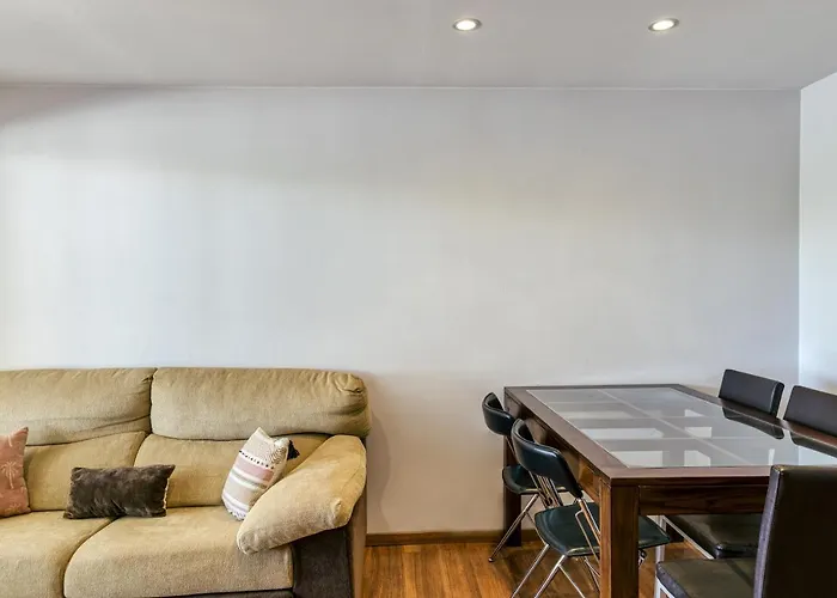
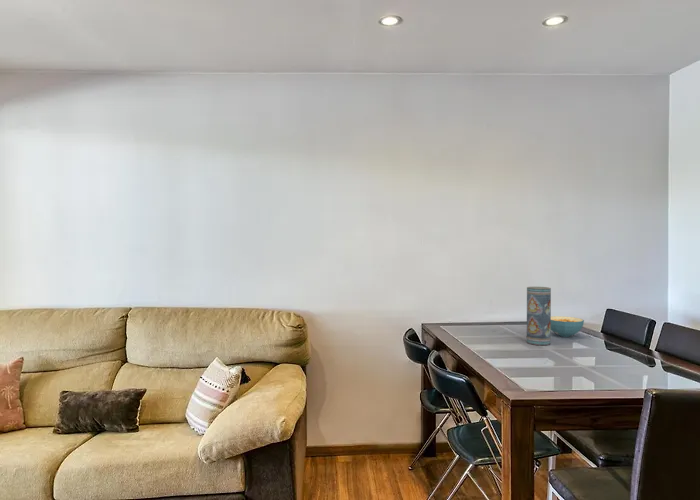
+ vase [526,286,552,346]
+ cereal bowl [551,315,585,338]
